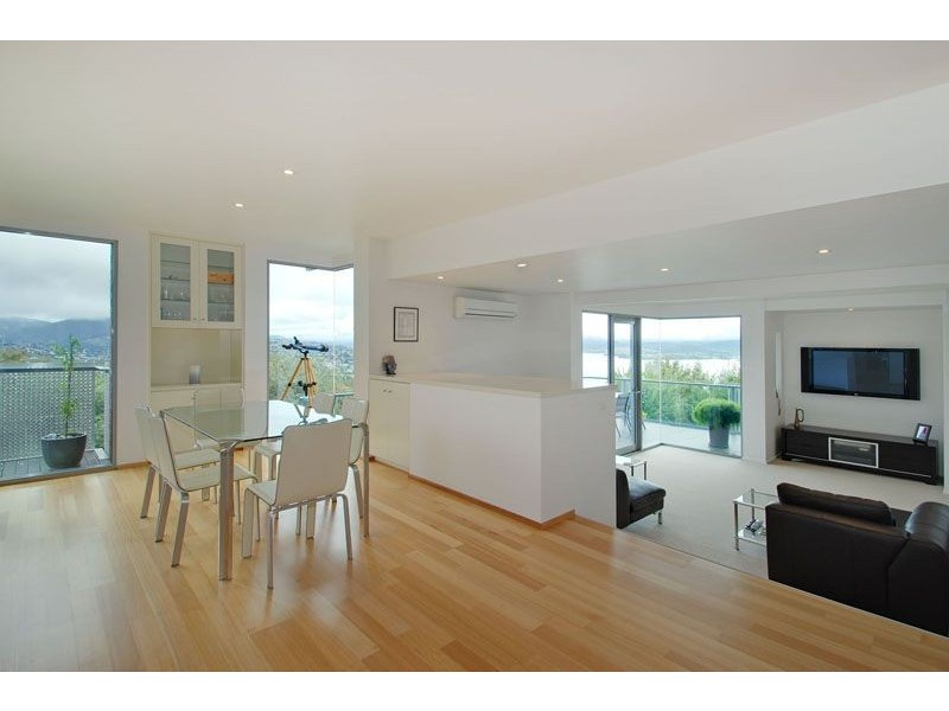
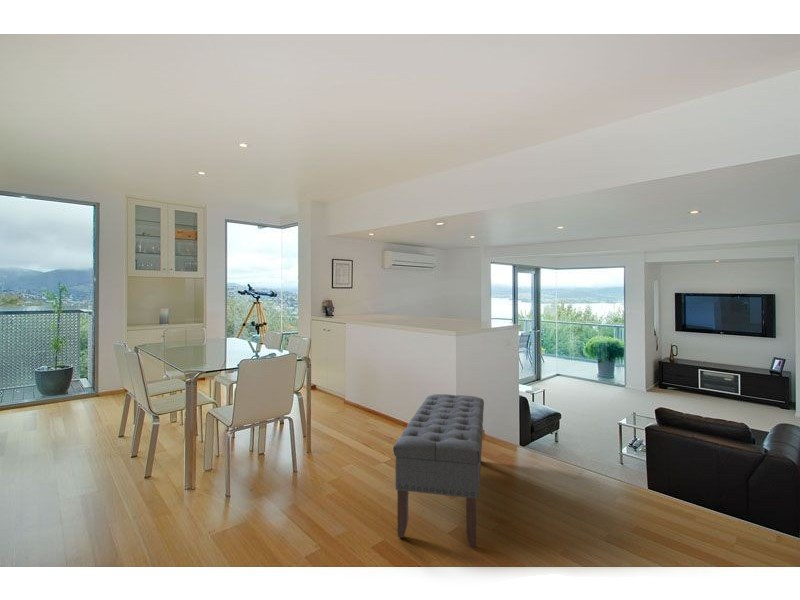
+ bench [392,393,485,548]
